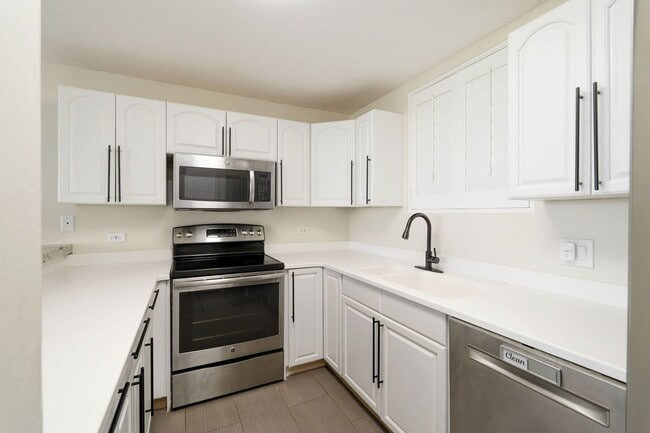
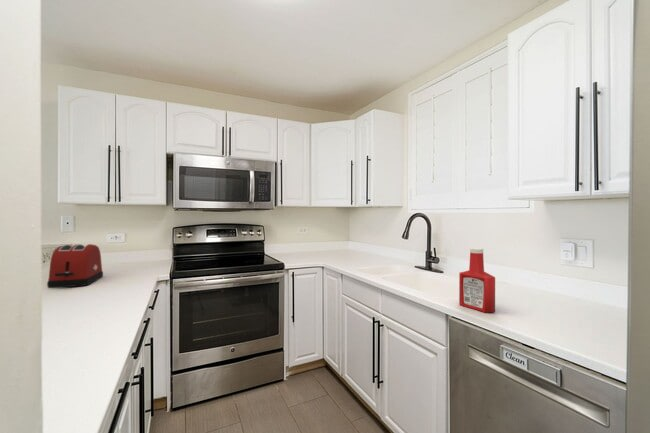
+ toaster [46,243,104,289]
+ soap bottle [458,247,496,314]
